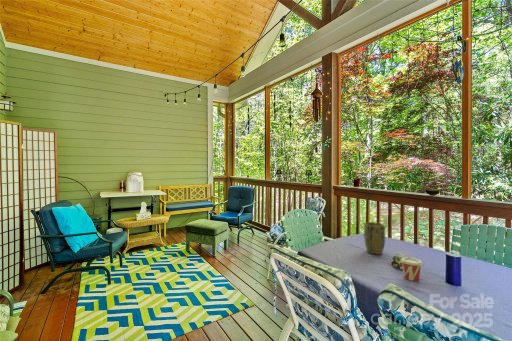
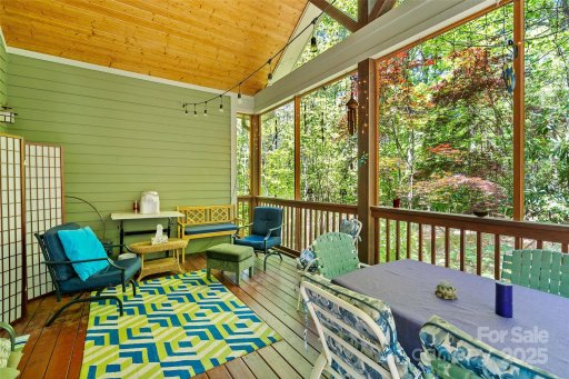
- cup [400,256,423,282]
- plant pot [363,221,386,255]
